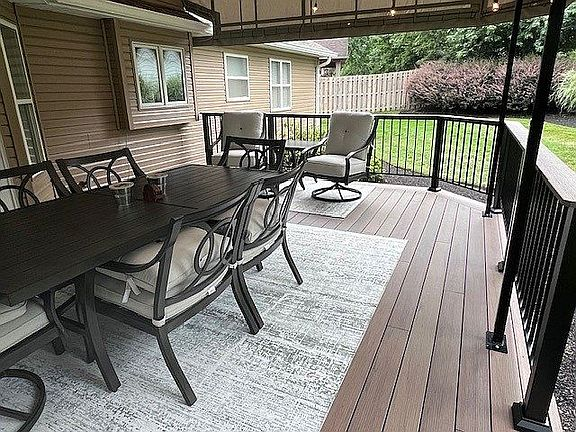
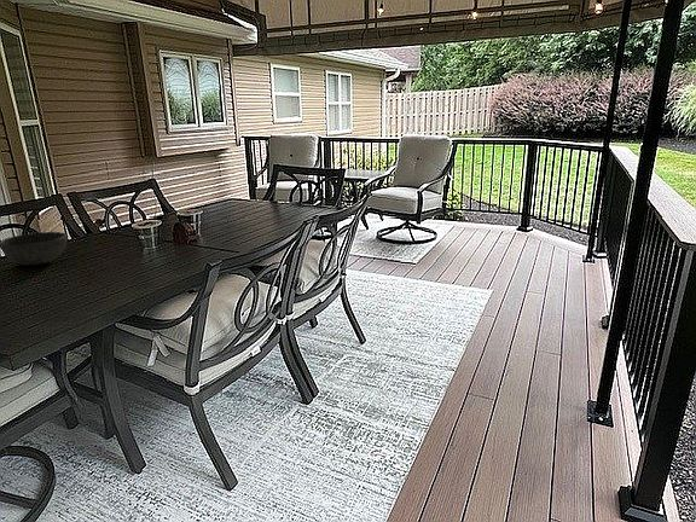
+ bowl [0,231,69,266]
